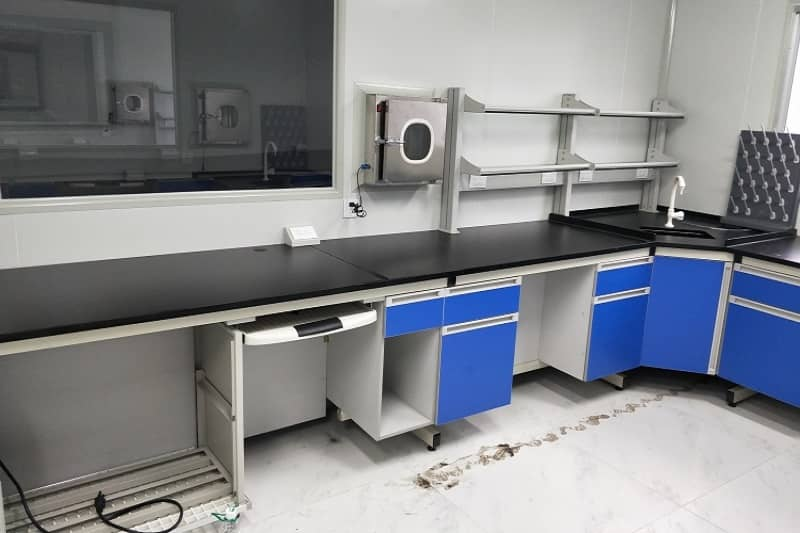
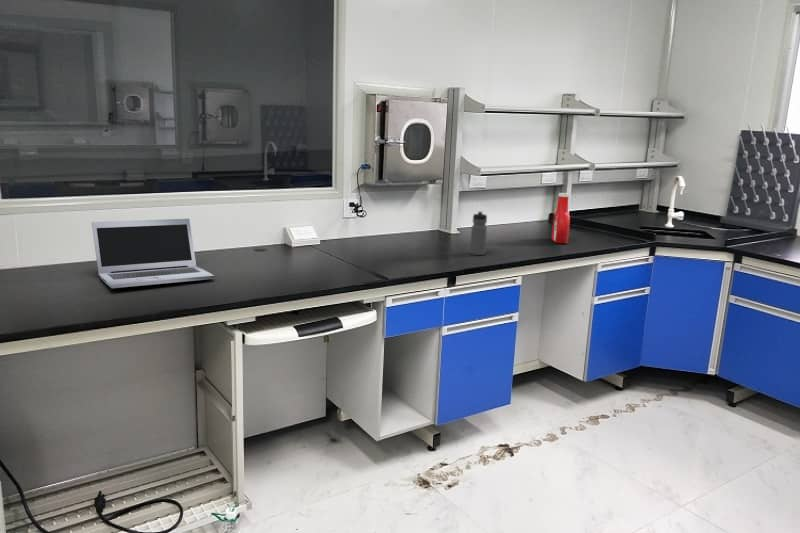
+ soap bottle [551,192,571,244]
+ water bottle [469,210,488,256]
+ laptop [91,218,216,289]
